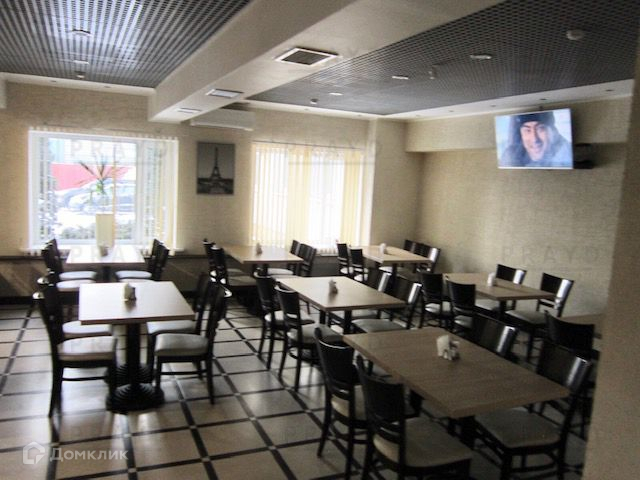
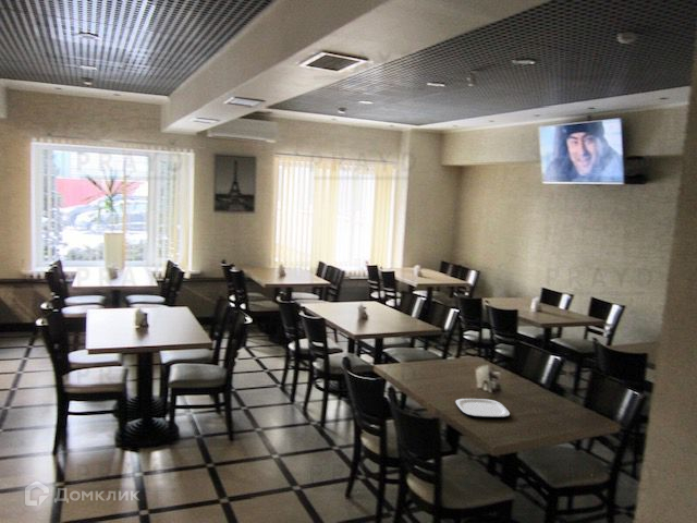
+ plate [454,398,511,418]
